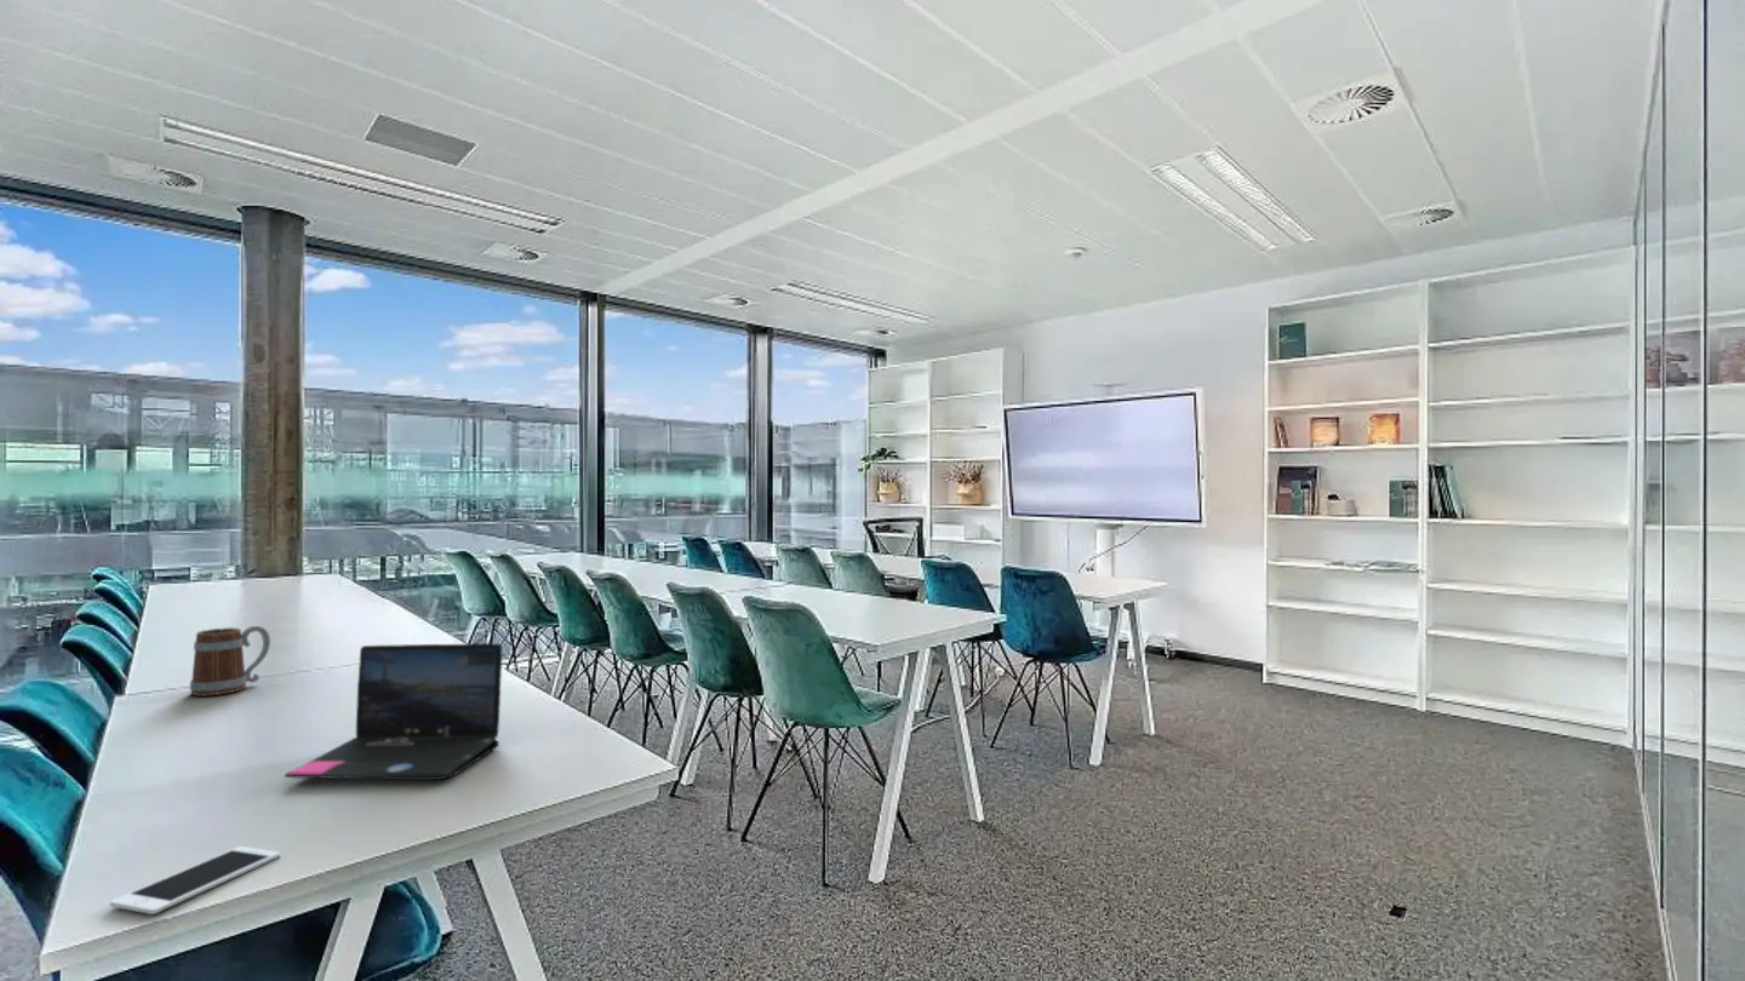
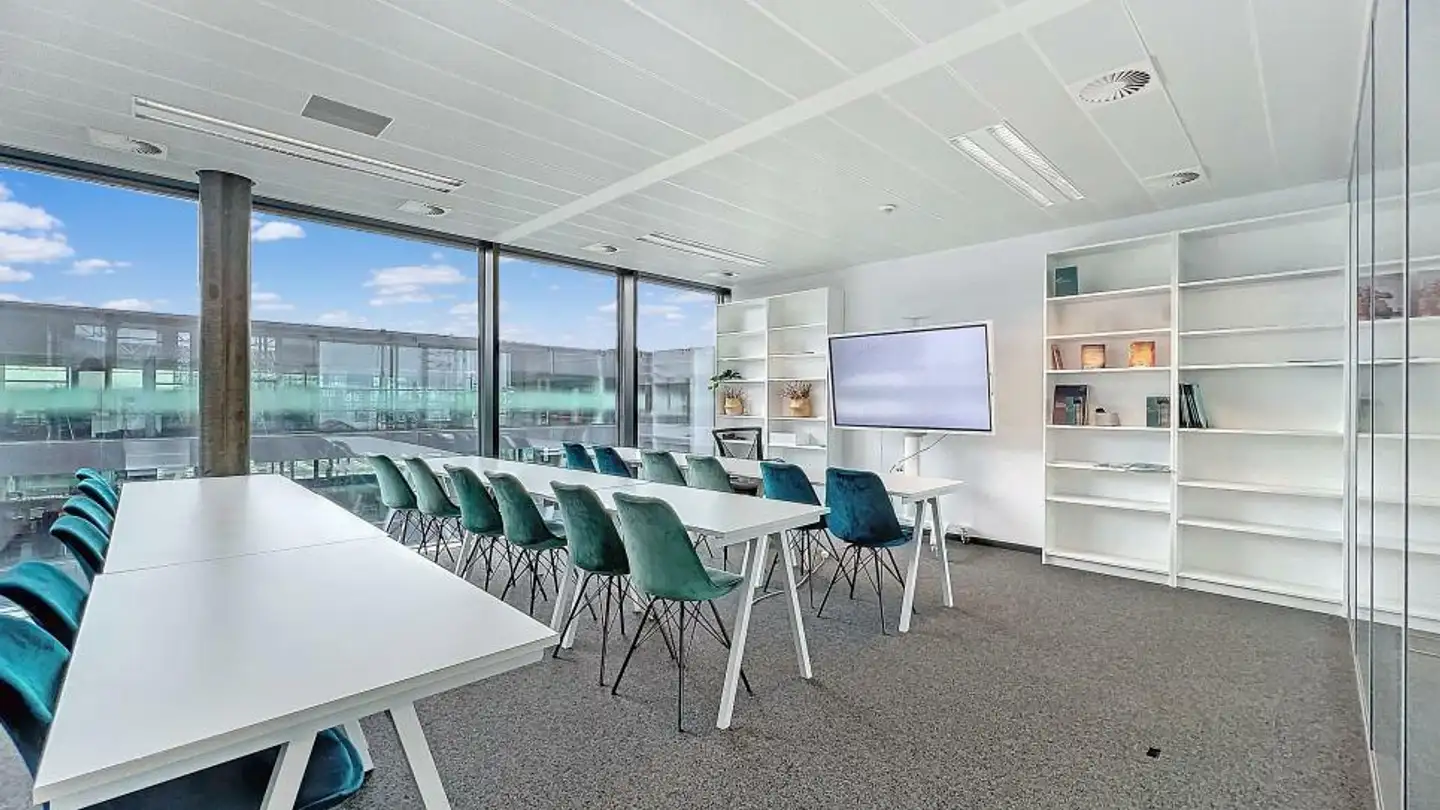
- cell phone [109,845,281,916]
- mug [189,625,271,696]
- laptop [284,642,503,781]
